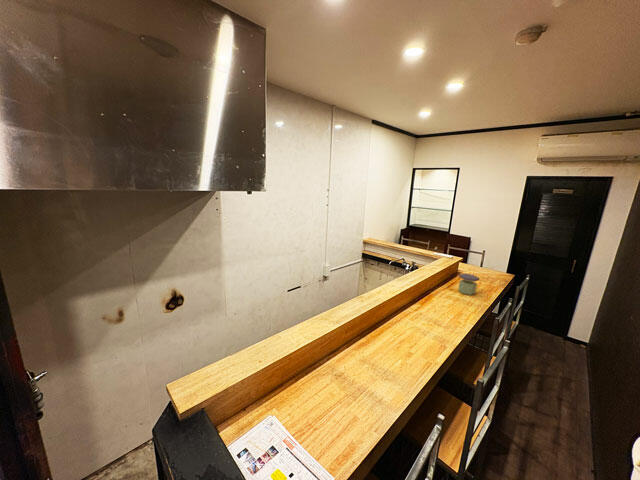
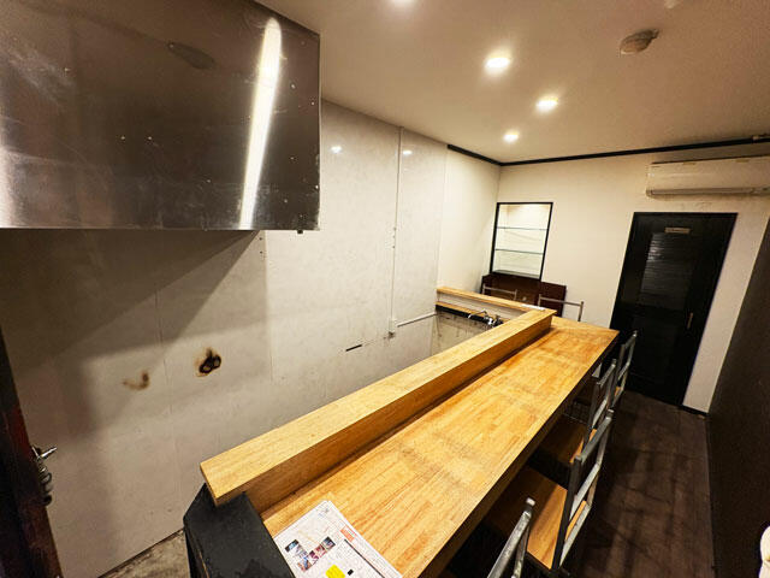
- jar [458,273,480,296]
